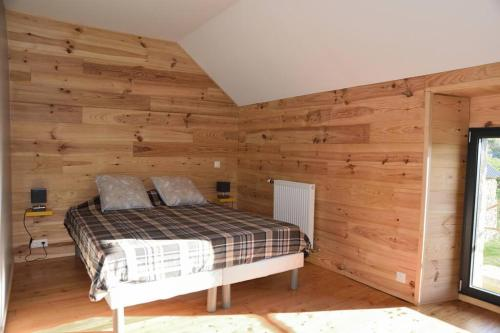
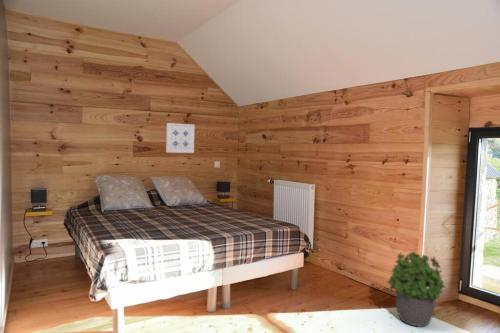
+ potted plant [386,251,447,328]
+ wall art [165,122,195,154]
